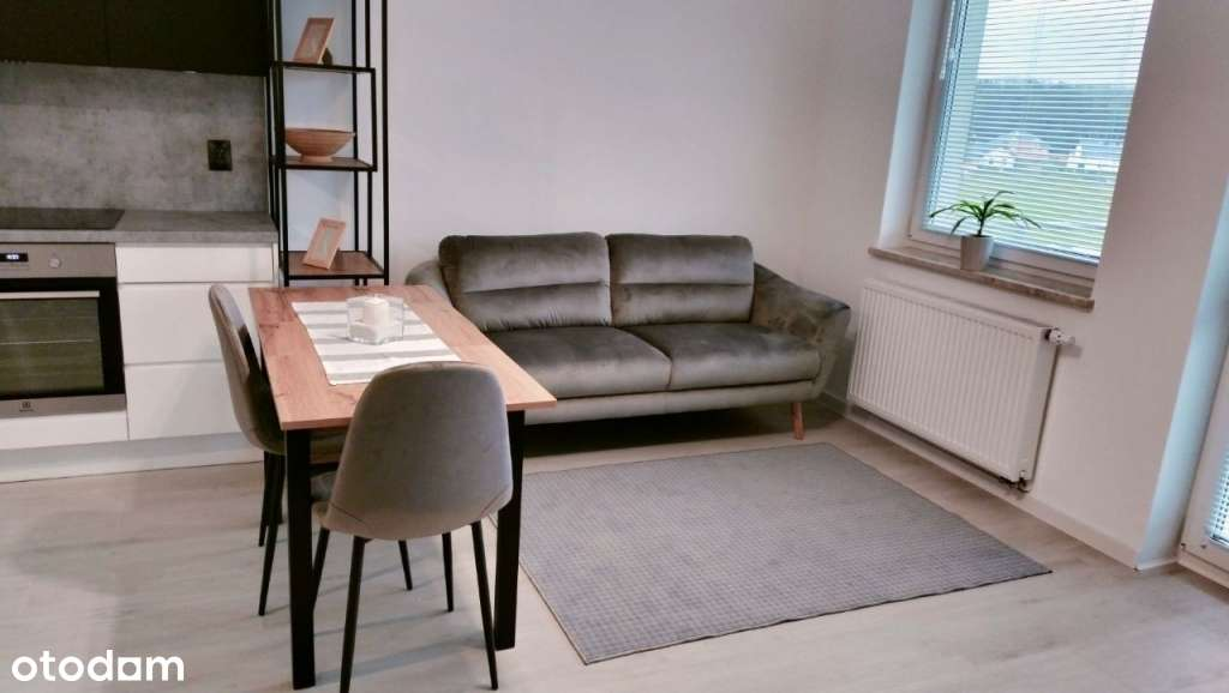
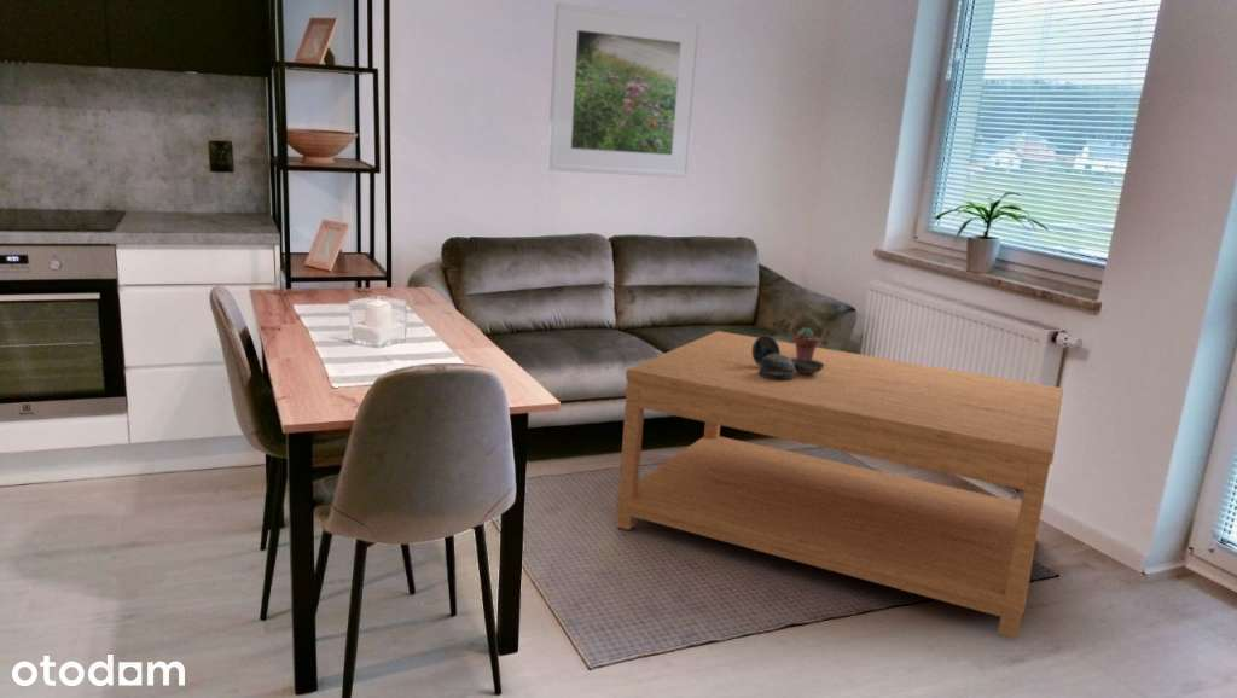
+ coffee table [615,330,1064,640]
+ decorative bowl [751,335,824,380]
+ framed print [546,1,704,179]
+ potted succulent [792,326,820,360]
